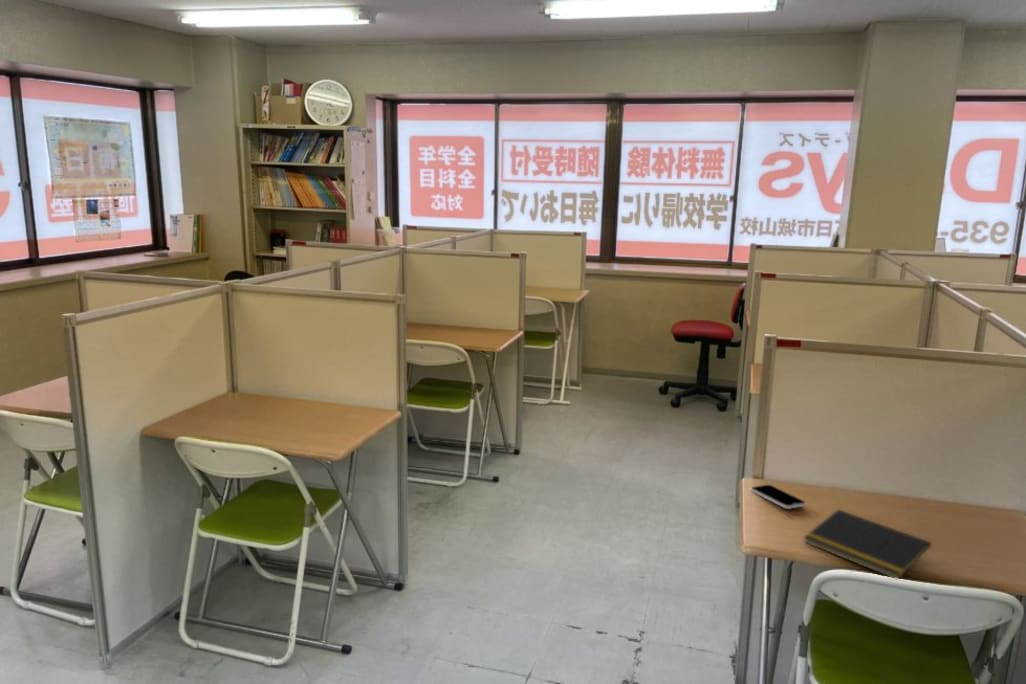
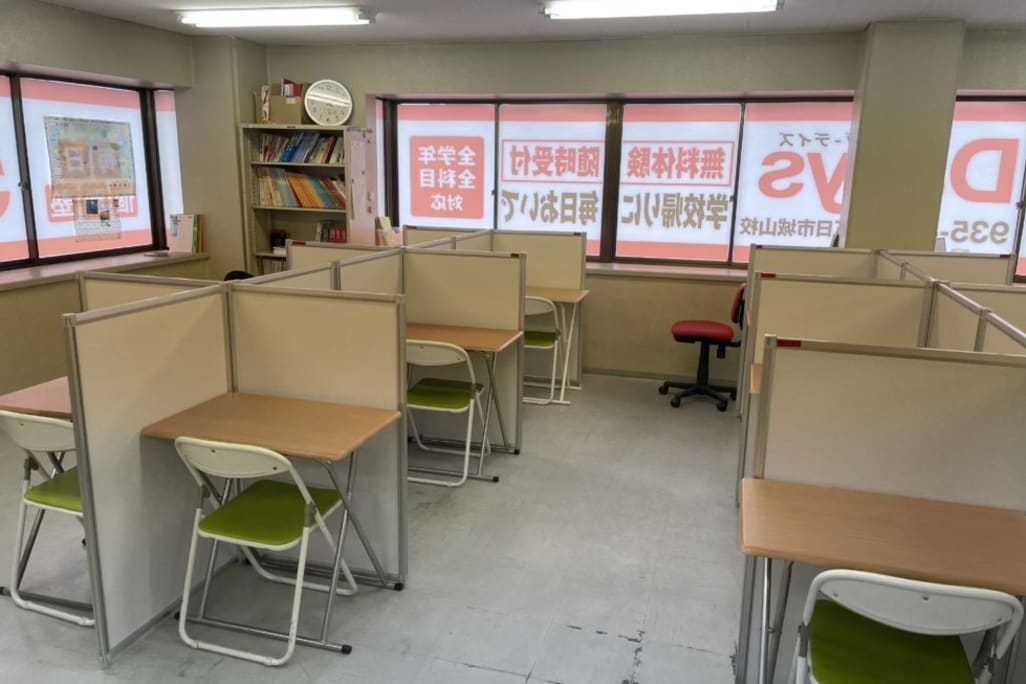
- notepad [803,508,932,580]
- smartphone [750,484,807,510]
